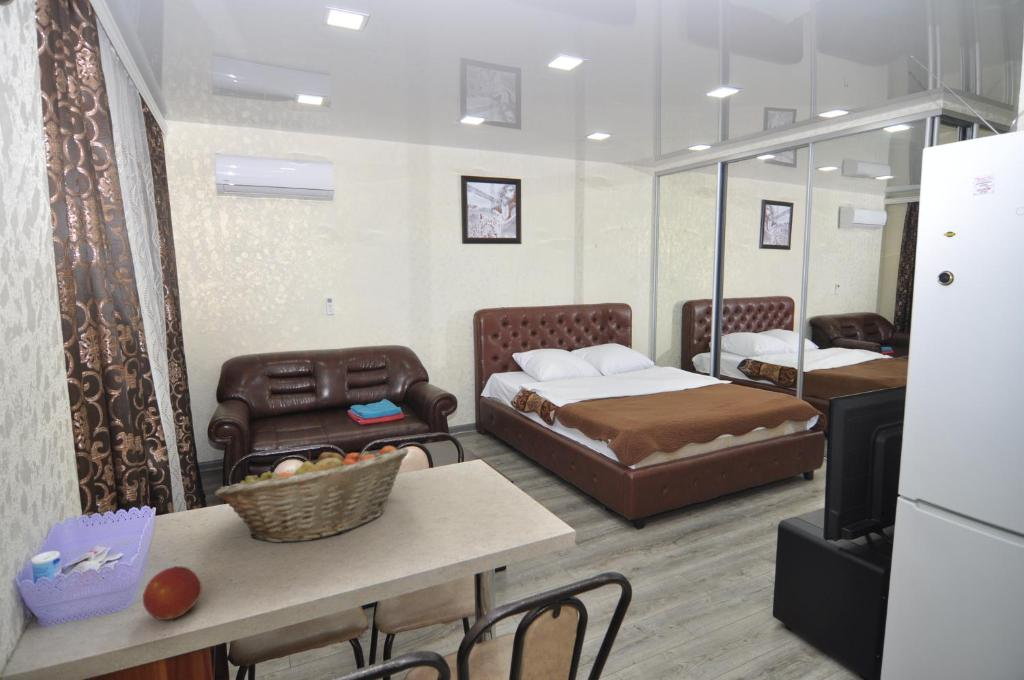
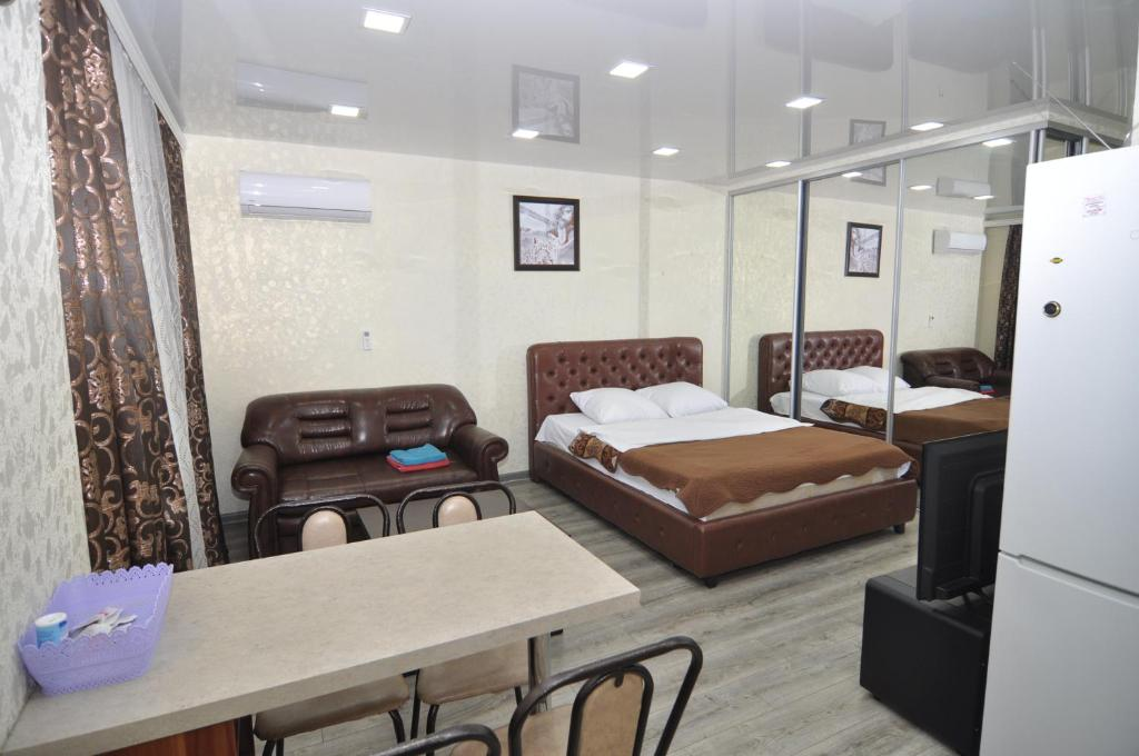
- fruit [142,565,203,622]
- fruit basket [214,445,410,544]
